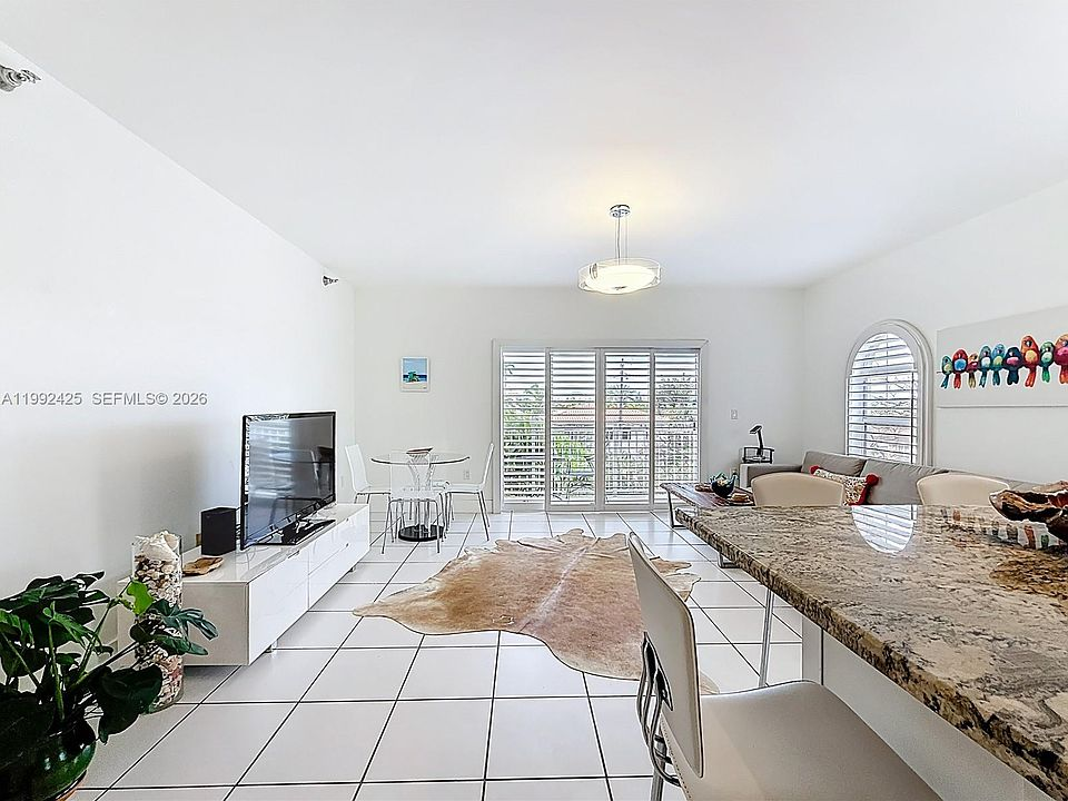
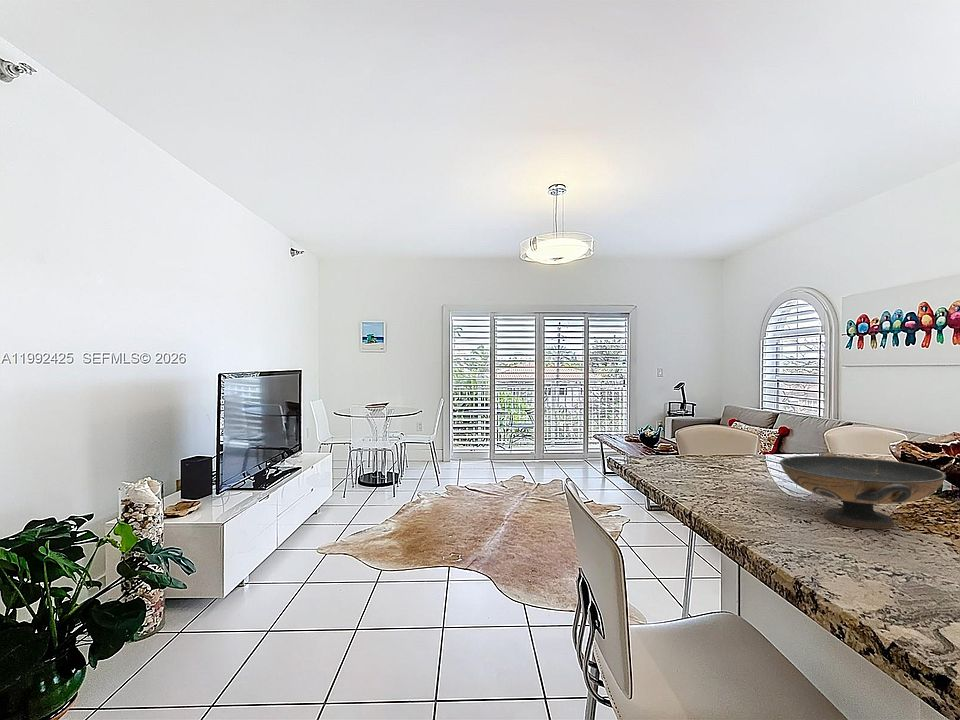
+ decorative bowl [779,451,947,529]
